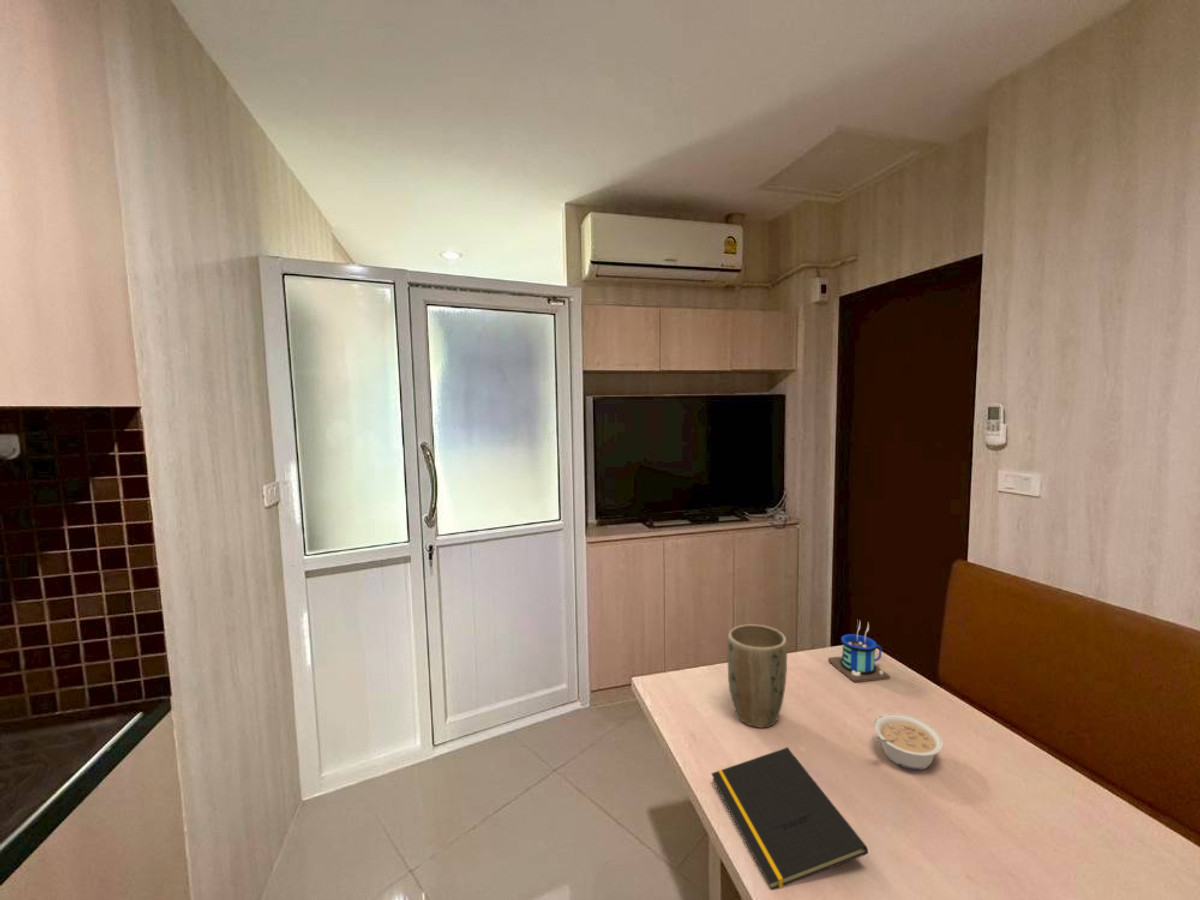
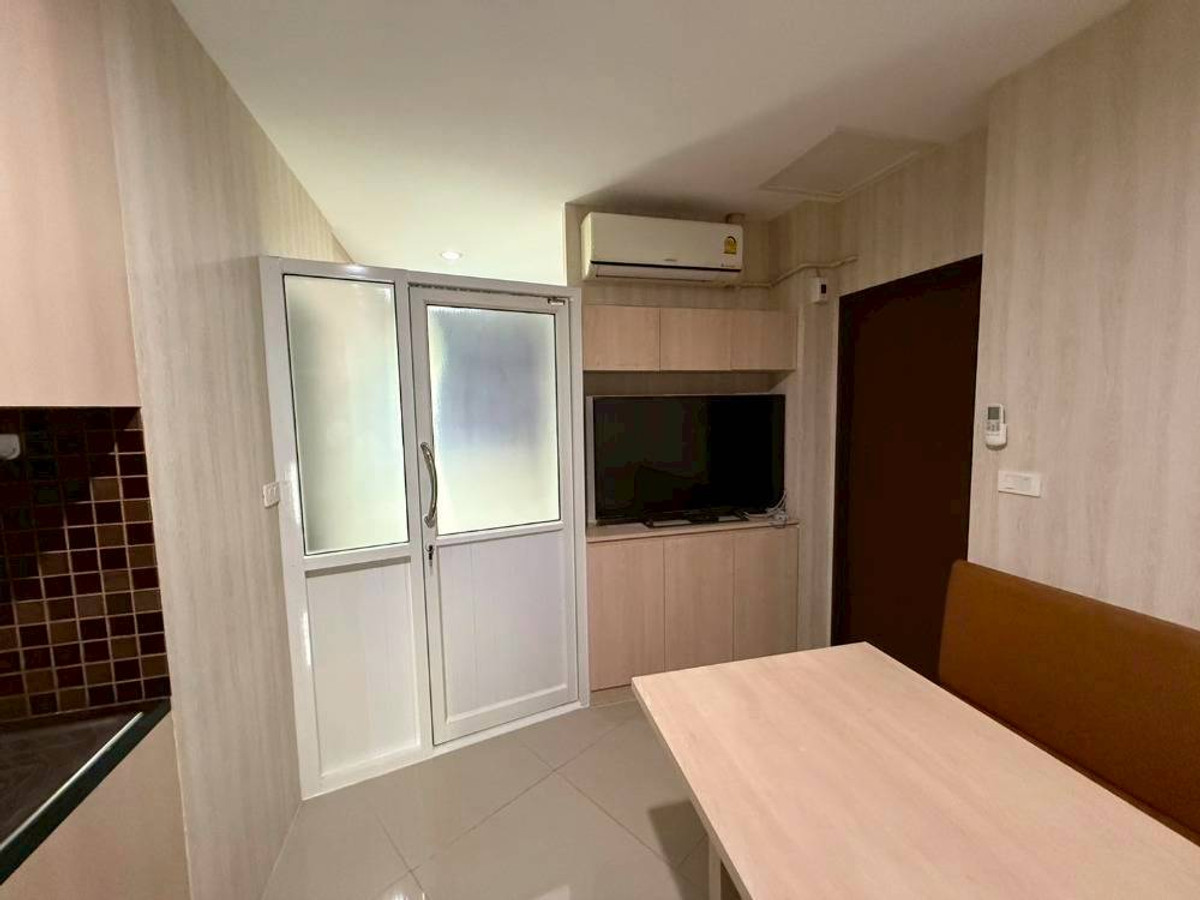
- legume [872,712,944,771]
- notepad [710,746,869,891]
- mug [827,620,891,683]
- plant pot [727,623,788,729]
